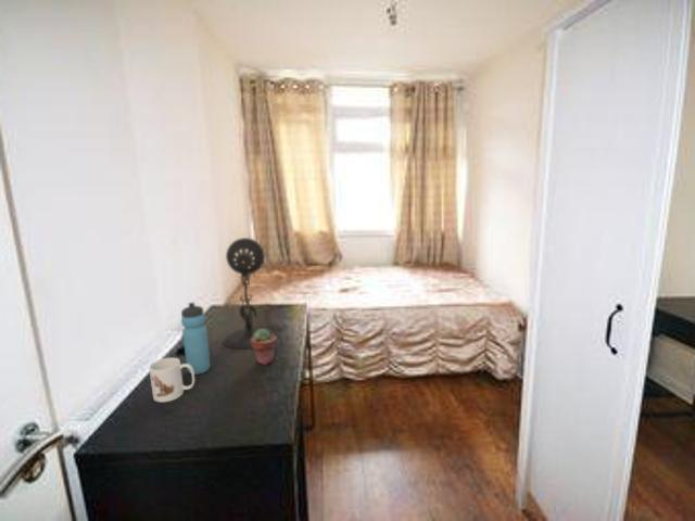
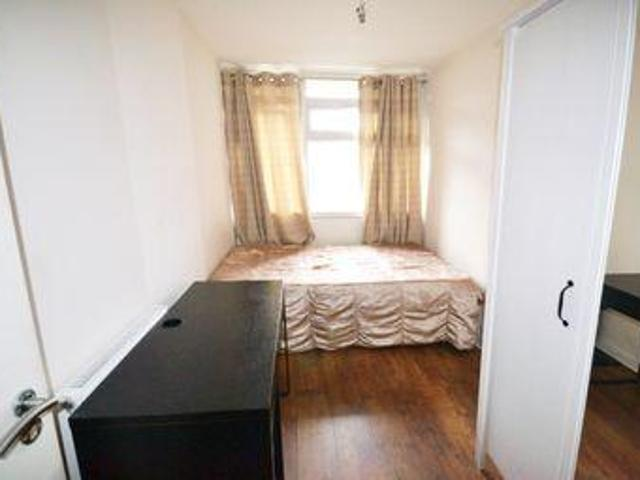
- water bottle [180,302,212,376]
- mug [148,357,195,404]
- potted succulent [251,329,278,366]
- desk lamp [223,237,276,350]
